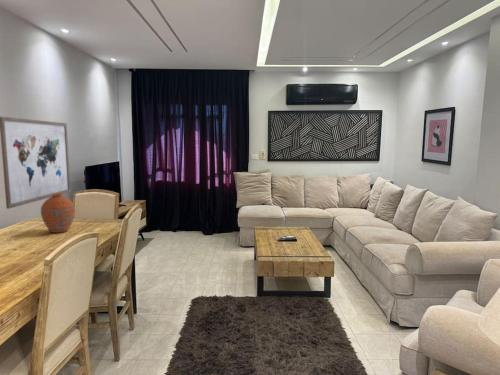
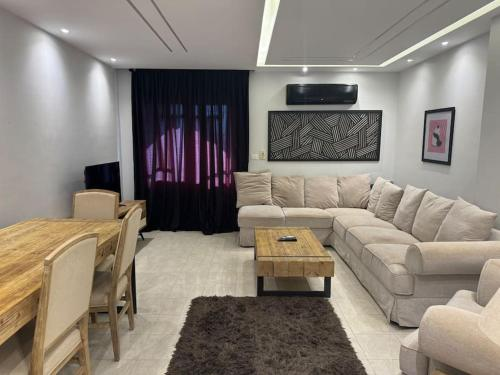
- wall art [0,116,72,210]
- vase [40,193,76,234]
